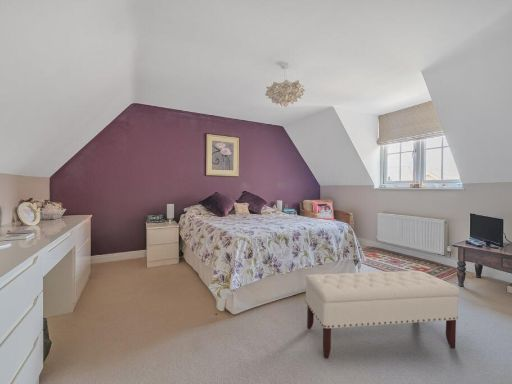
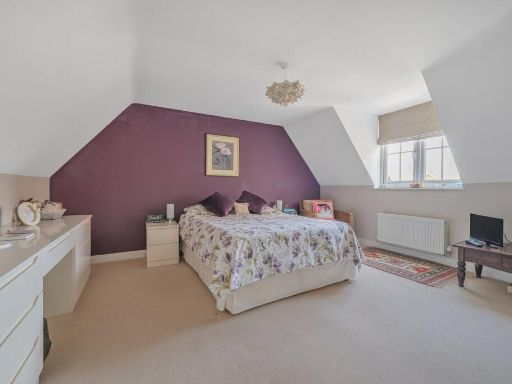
- bench [304,270,461,360]
